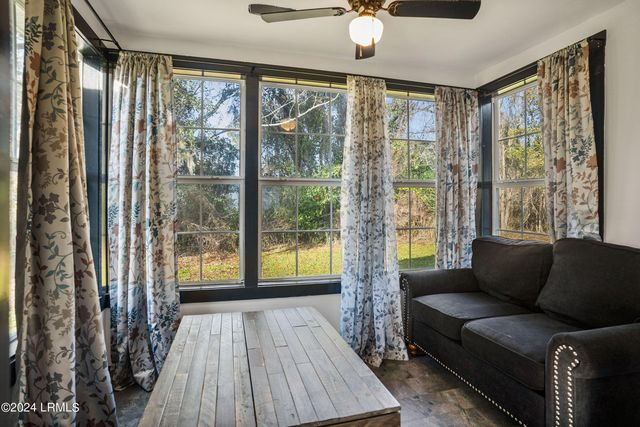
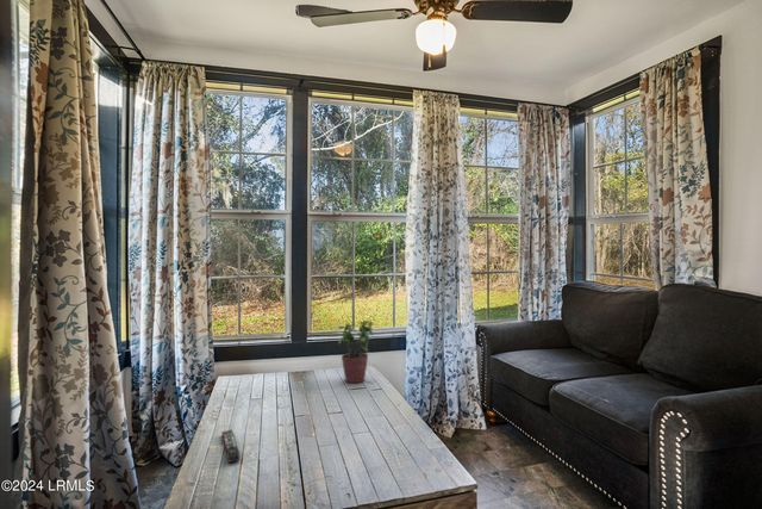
+ potted plant [337,318,375,384]
+ remote control [220,429,242,464]
